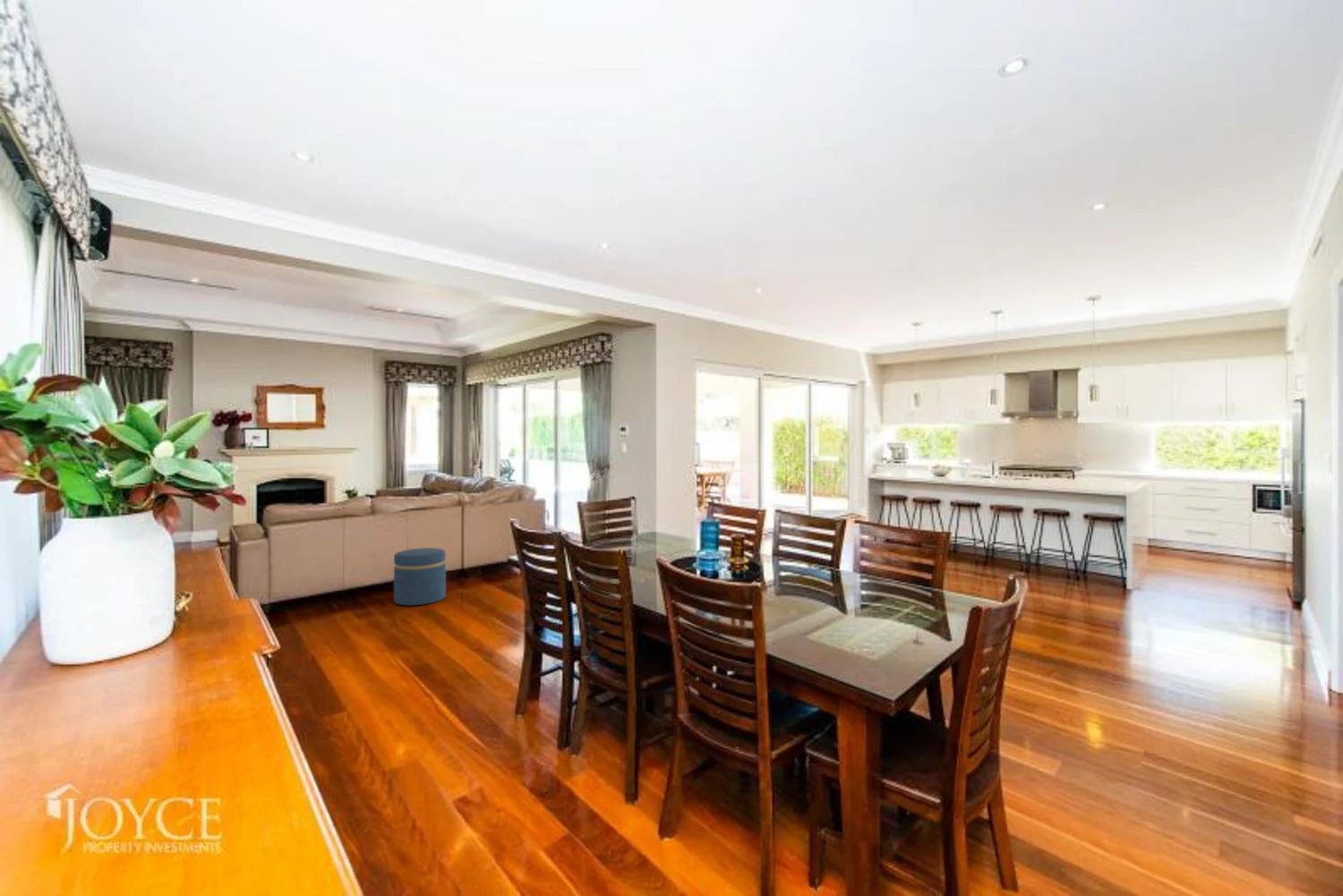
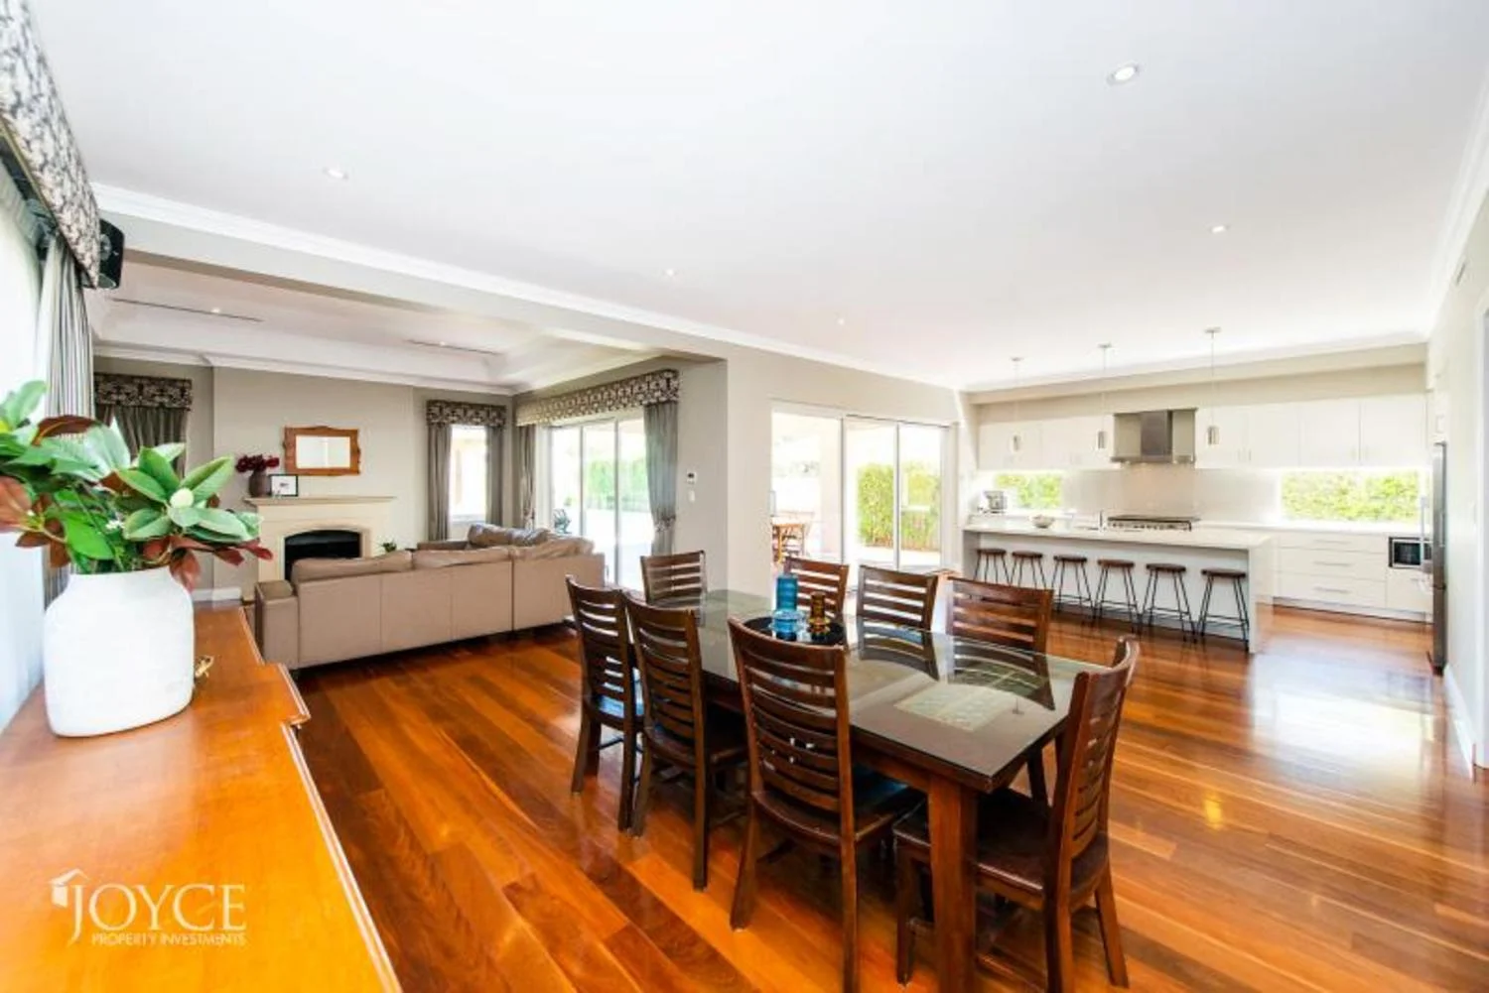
- ottoman [393,547,447,606]
